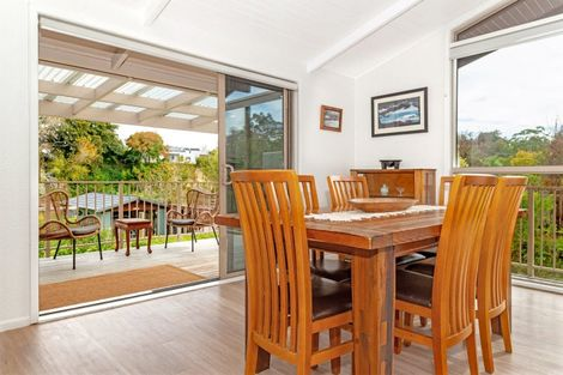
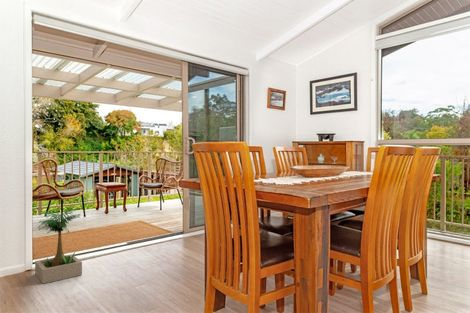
+ potted plant [34,207,83,285]
